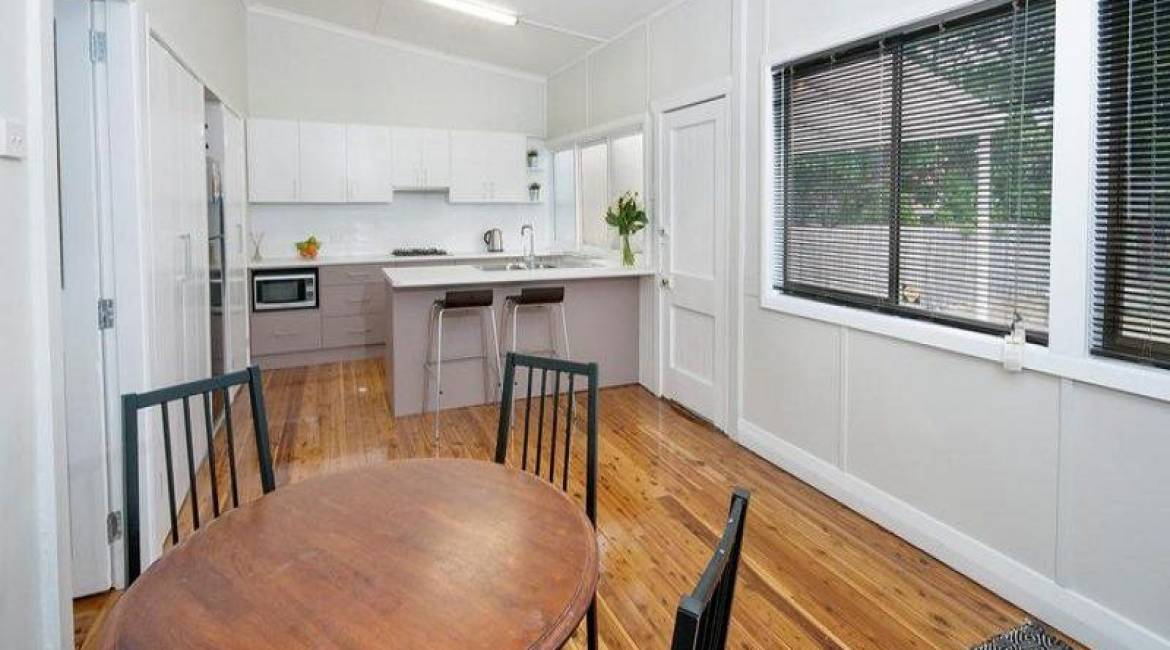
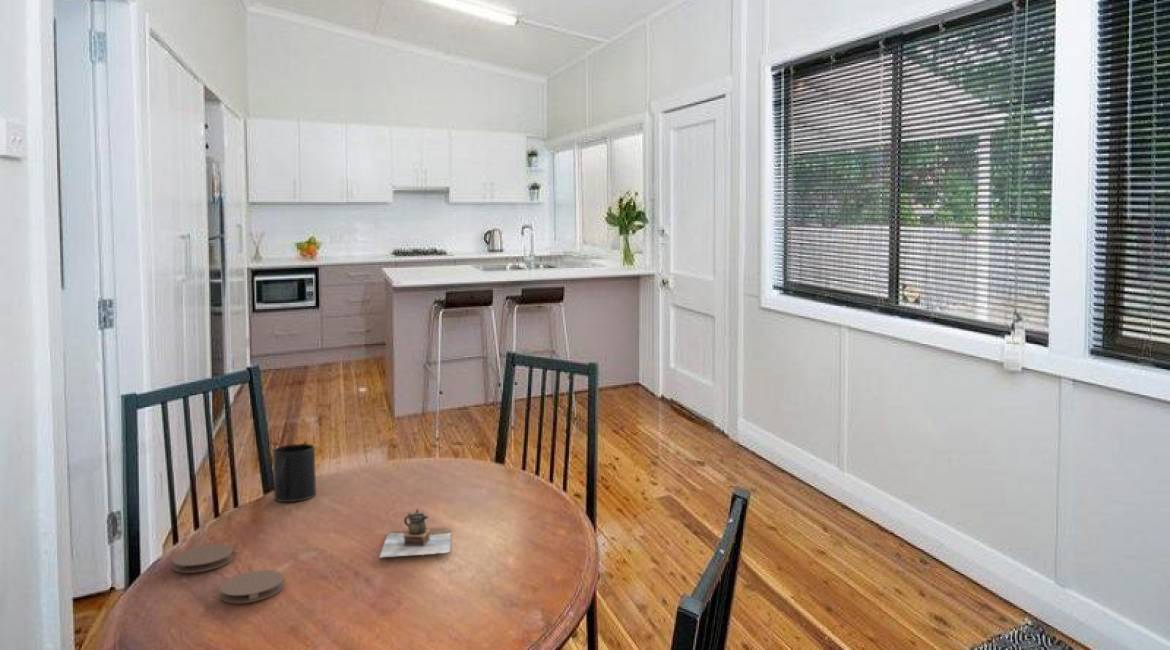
+ mug [272,443,317,503]
+ coaster [171,544,234,574]
+ teapot [378,508,452,559]
+ coaster [218,569,285,604]
